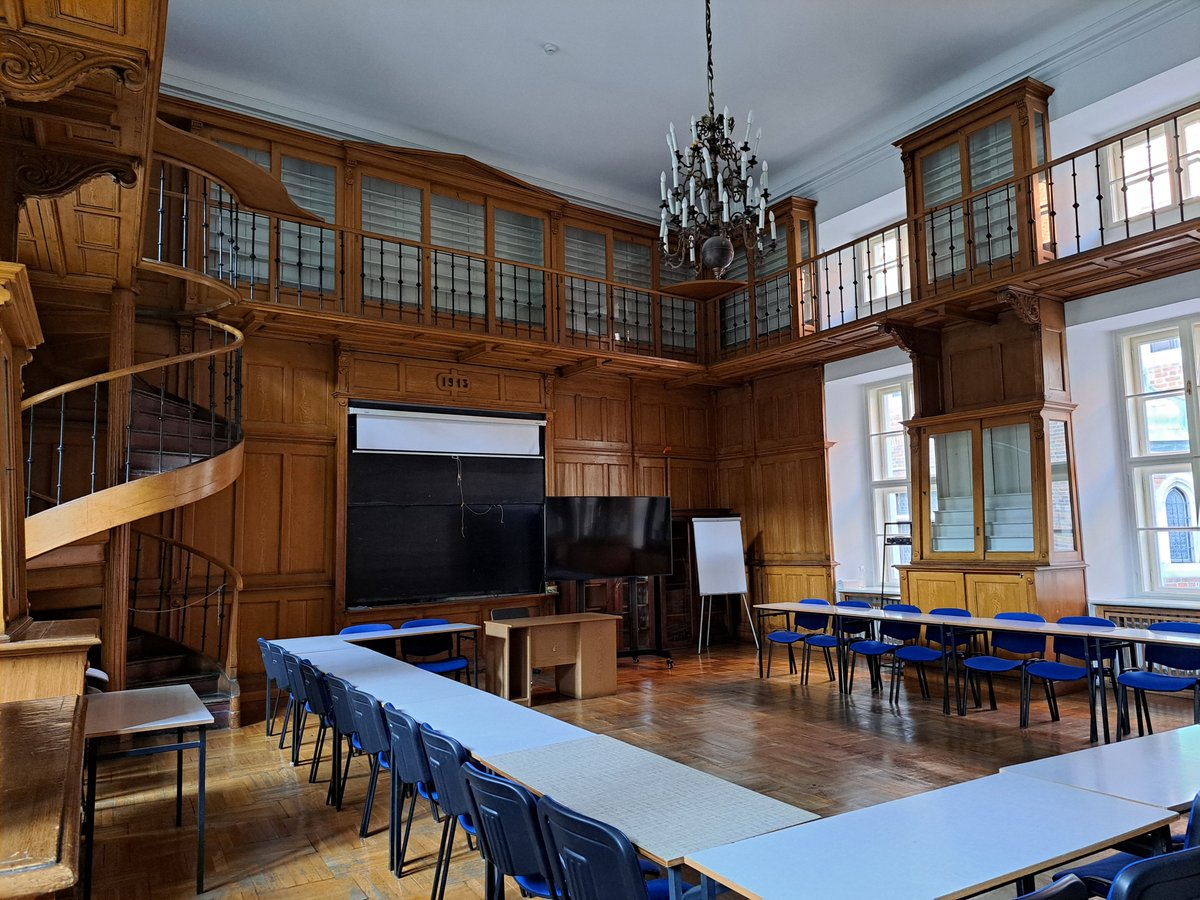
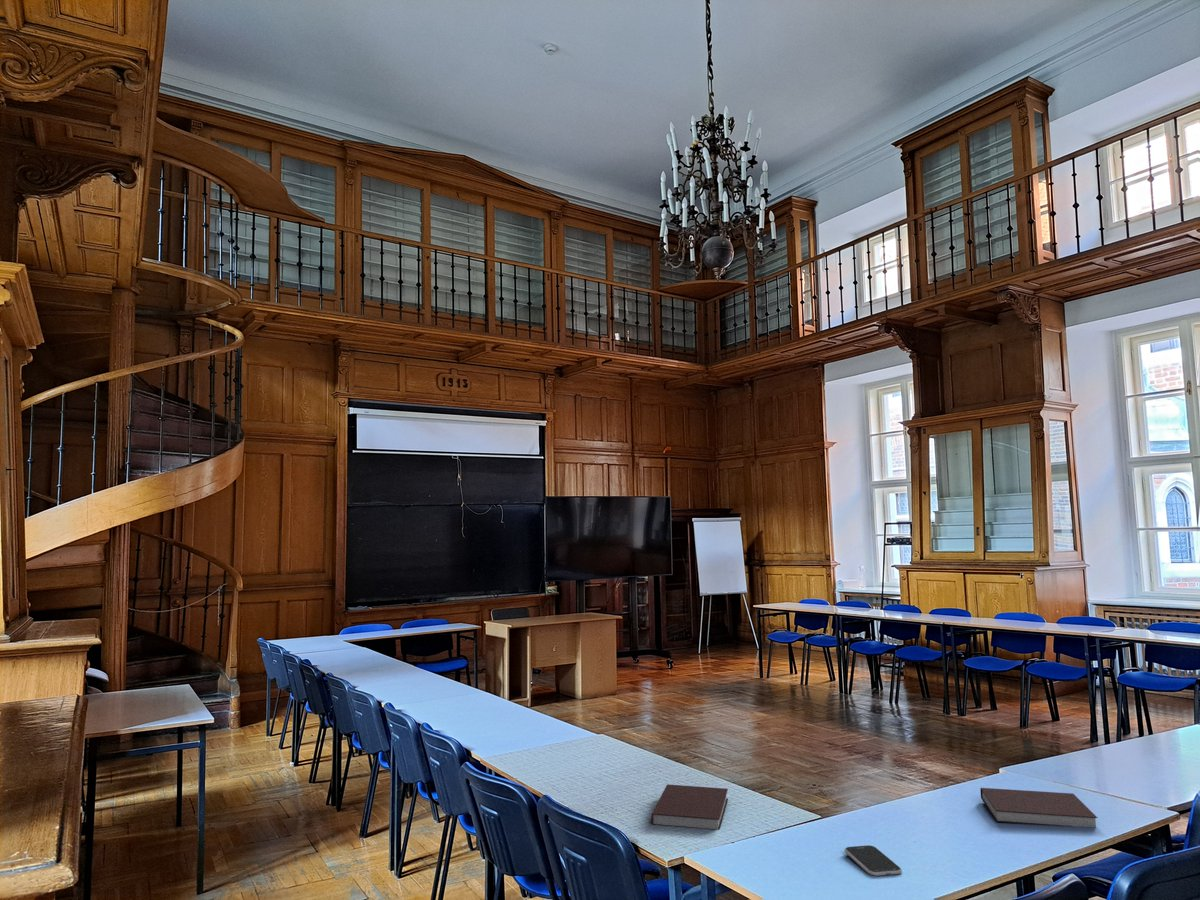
+ smartphone [844,844,903,877]
+ notebook [979,787,1098,828]
+ notebook [650,783,729,831]
